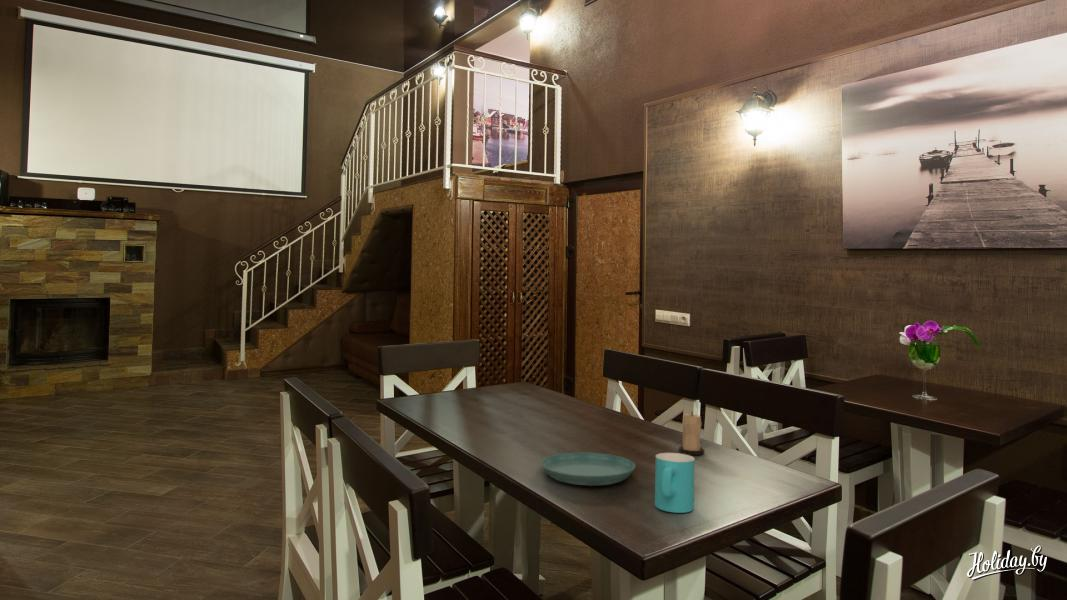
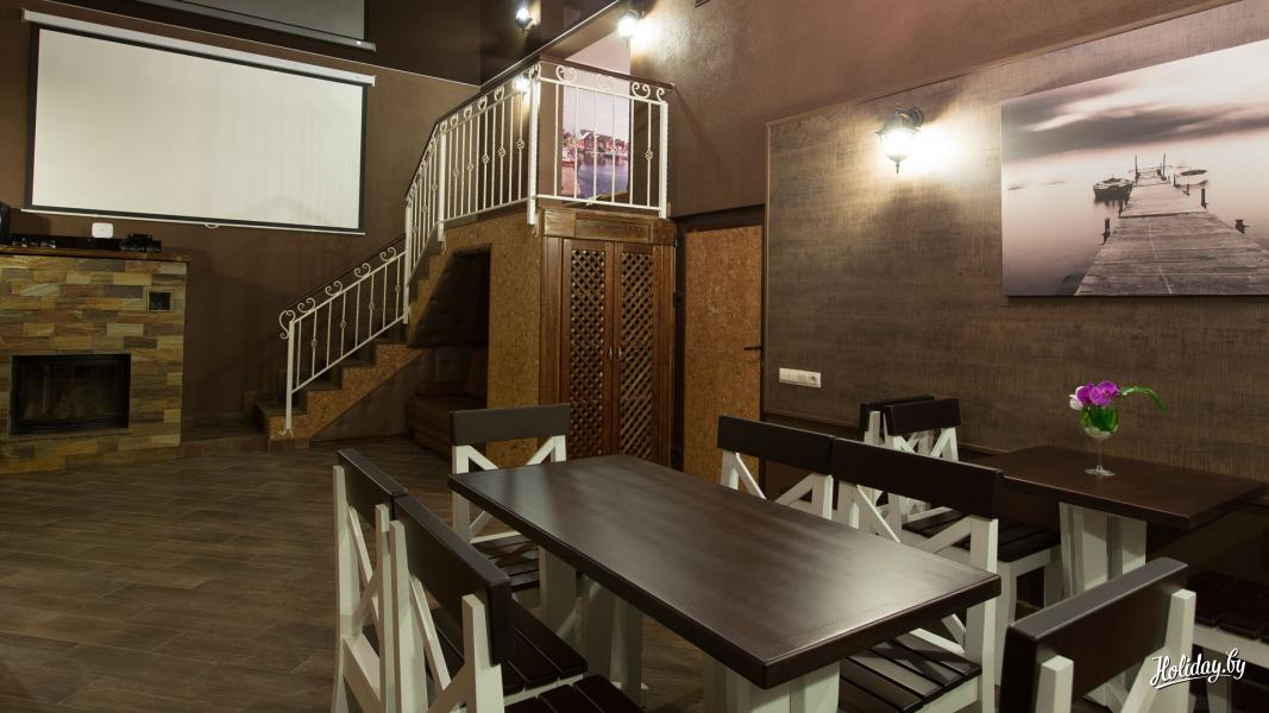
- candle [678,410,705,456]
- saucer [540,452,636,487]
- cup [654,452,696,514]
